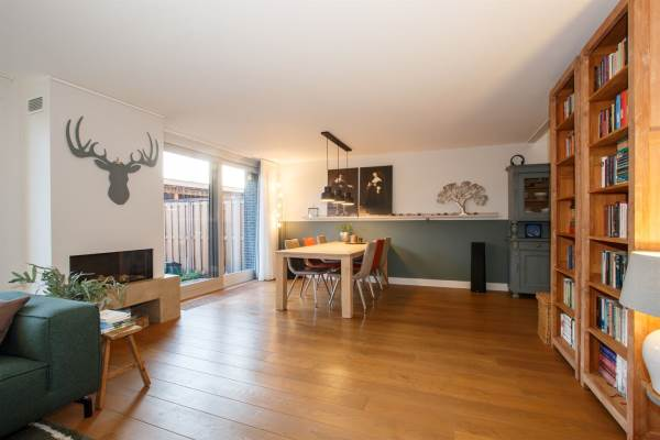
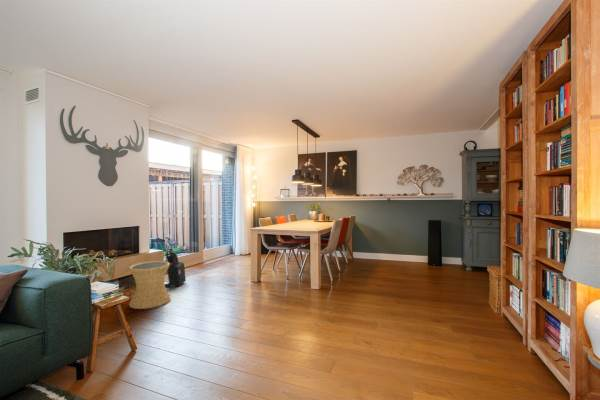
+ side table [128,260,172,310]
+ vacuum cleaner [164,236,187,288]
